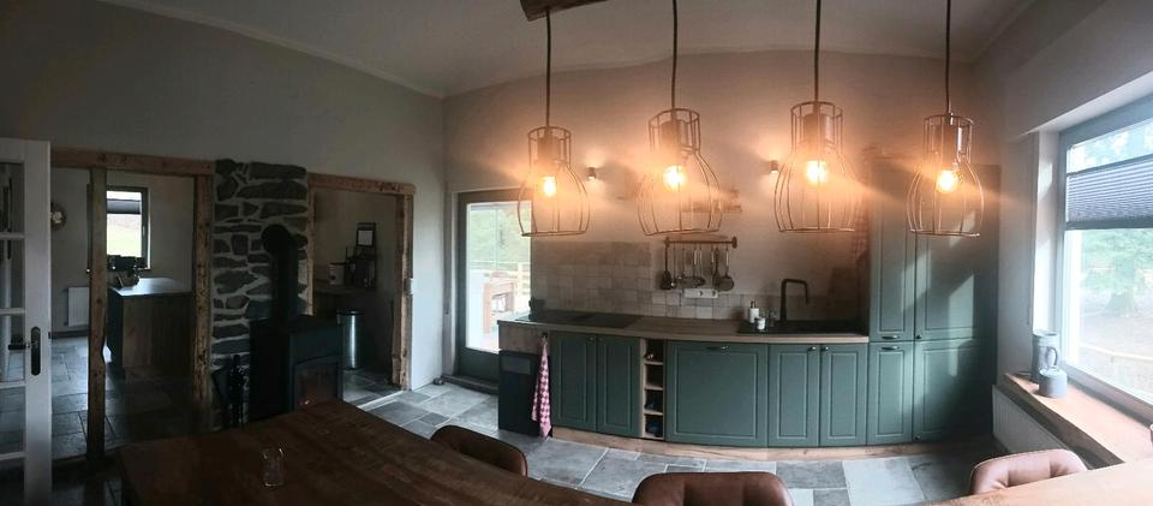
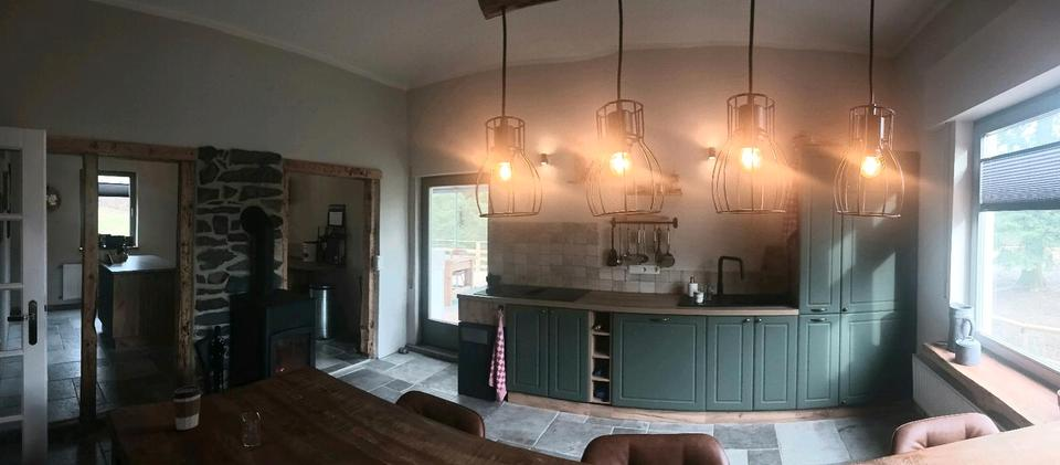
+ coffee cup [171,384,203,431]
